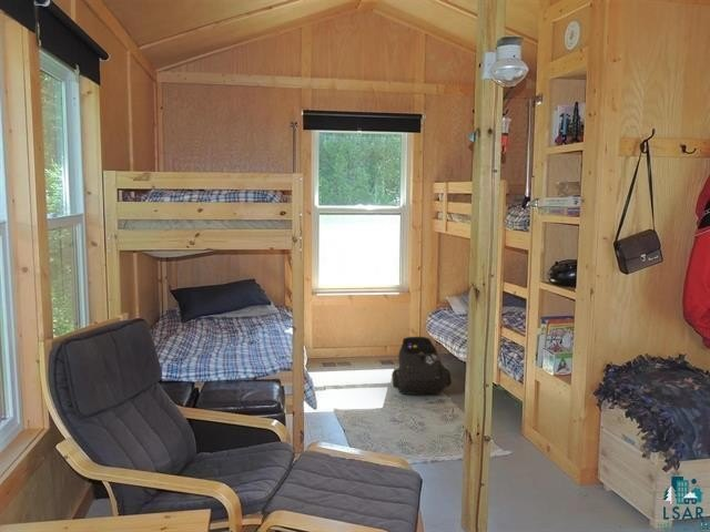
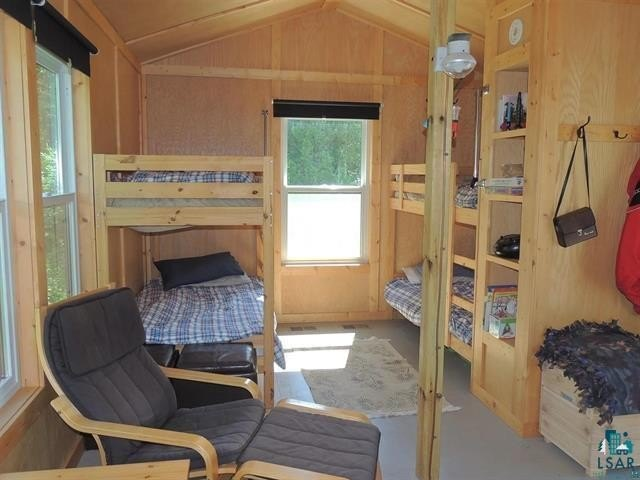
- backpack [390,336,453,396]
